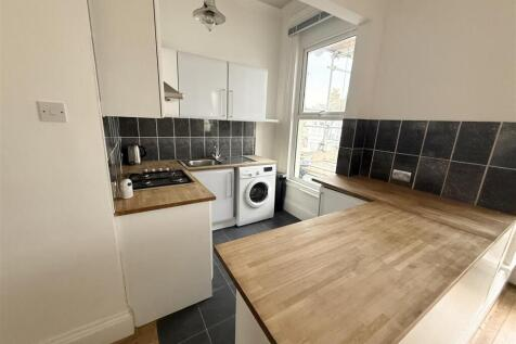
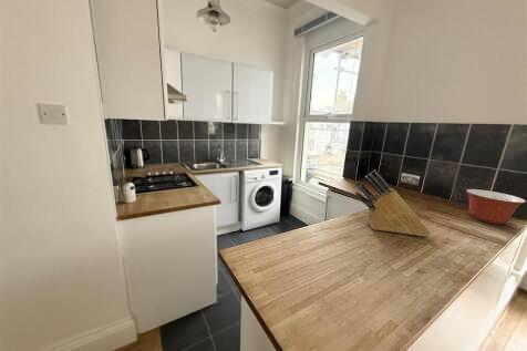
+ mixing bowl [465,188,527,225]
+ knife block [354,168,432,237]
